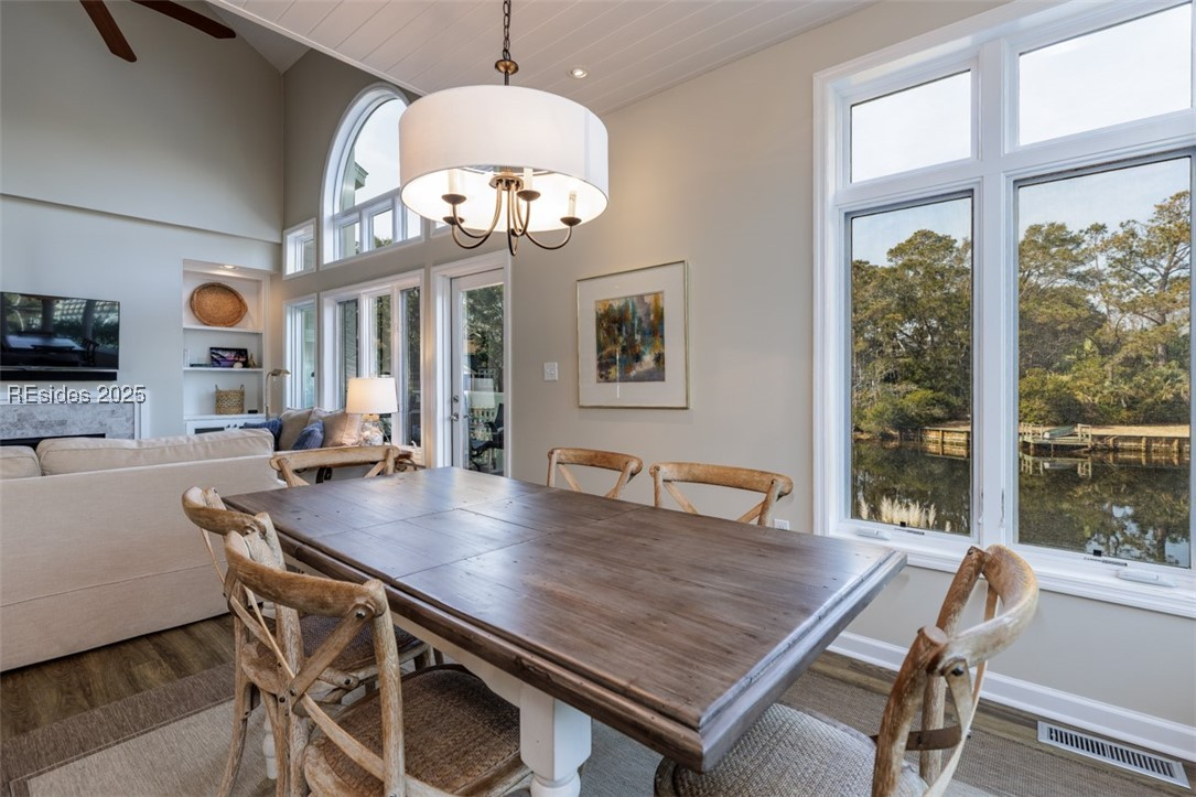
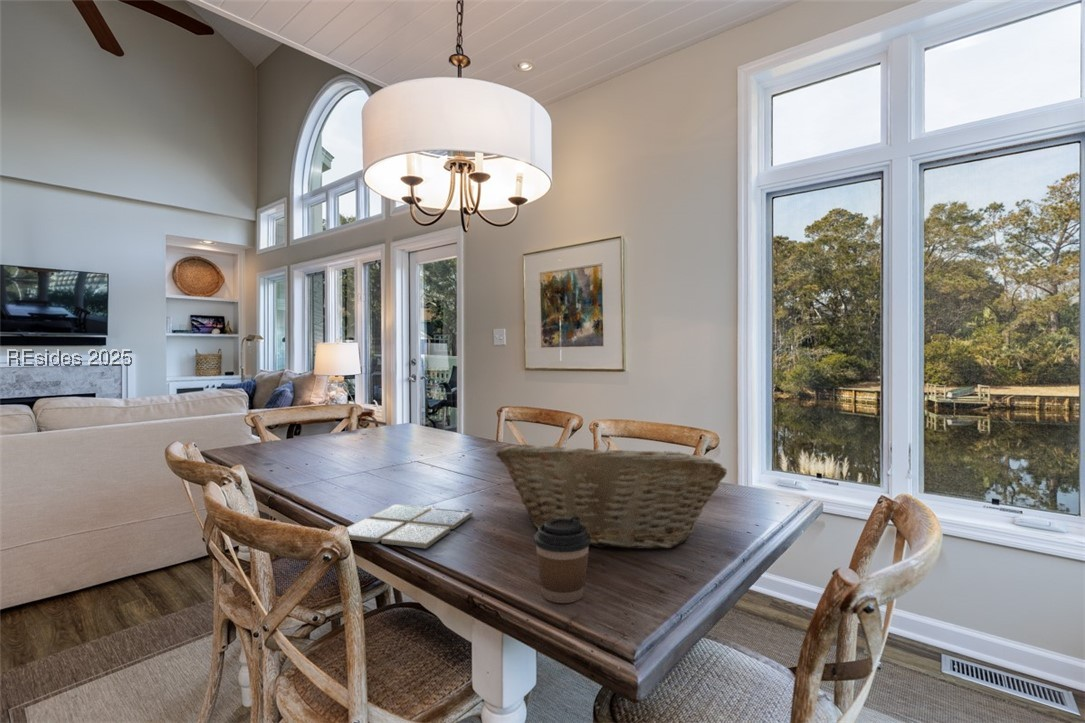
+ coffee cup [533,516,591,604]
+ fruit basket [495,441,728,550]
+ drink coaster [345,503,474,549]
